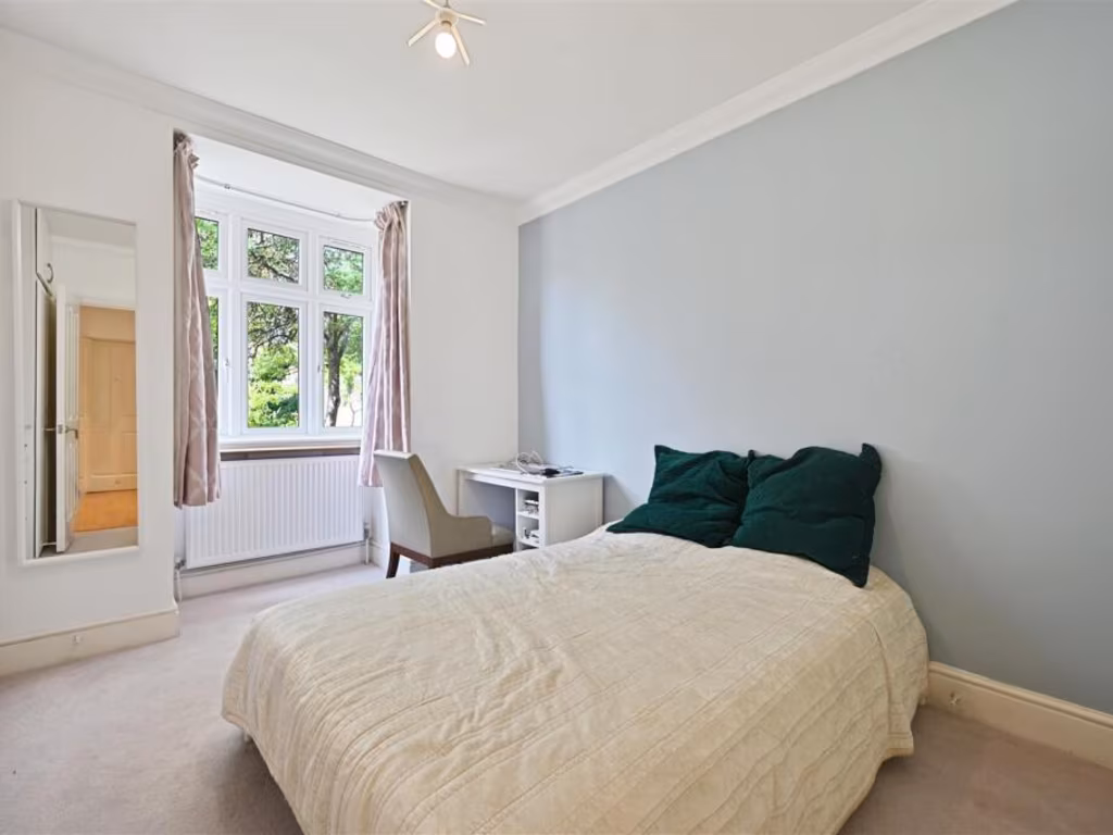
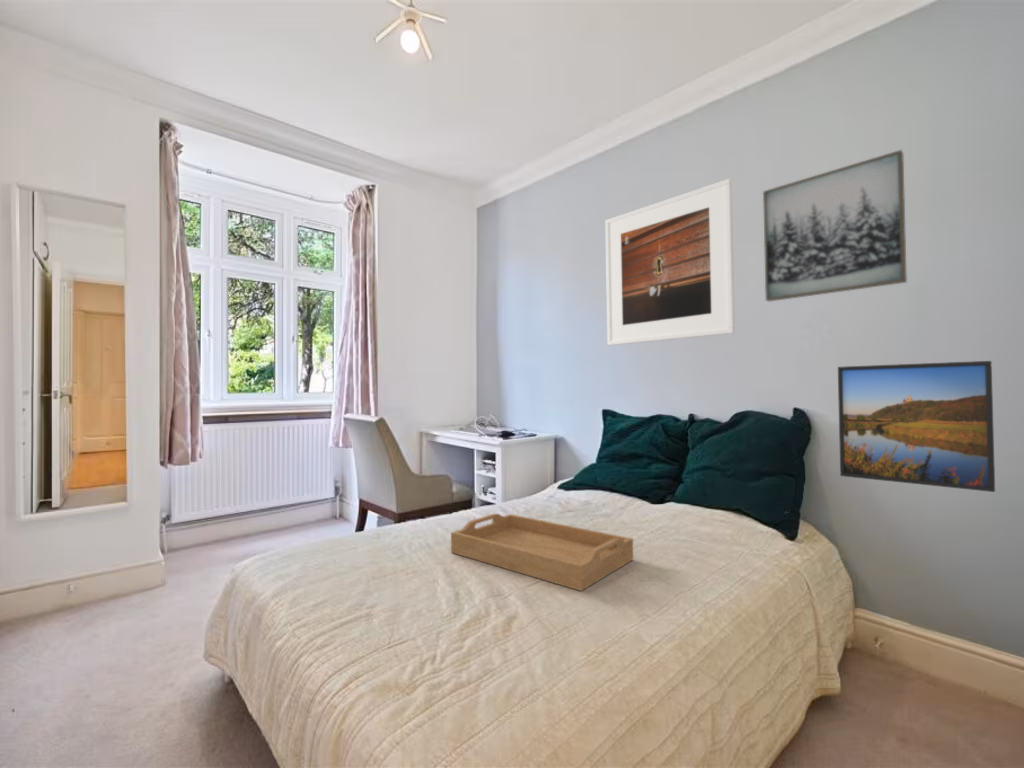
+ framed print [604,178,736,346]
+ wall art [762,149,908,302]
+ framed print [837,360,996,493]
+ serving tray [450,512,634,592]
